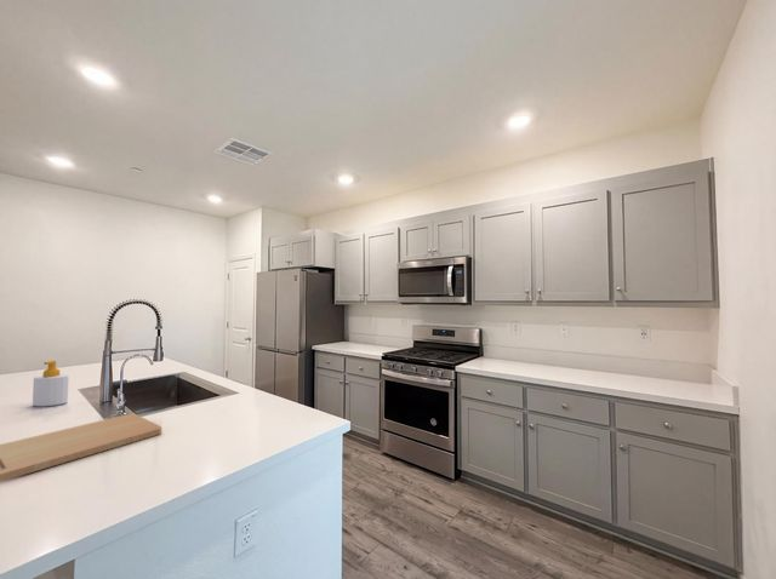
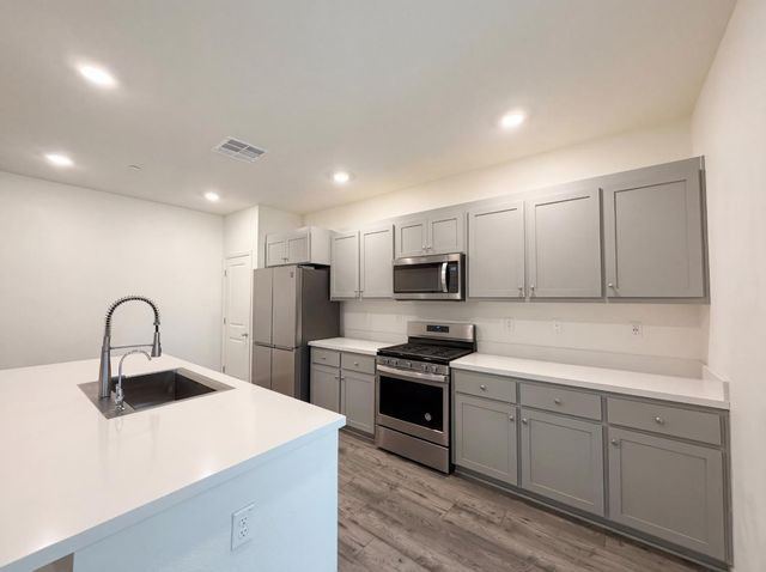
- cutting board [0,412,162,483]
- soap bottle [32,360,70,407]
